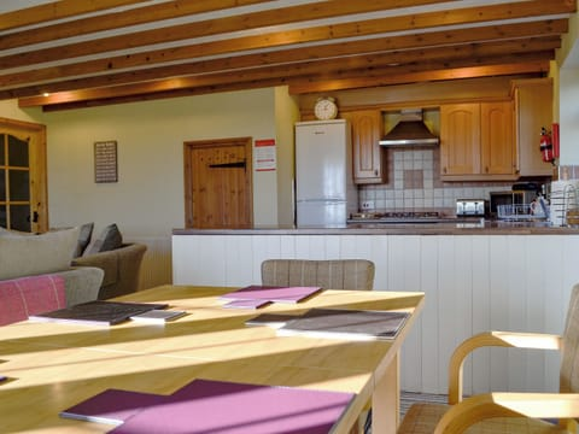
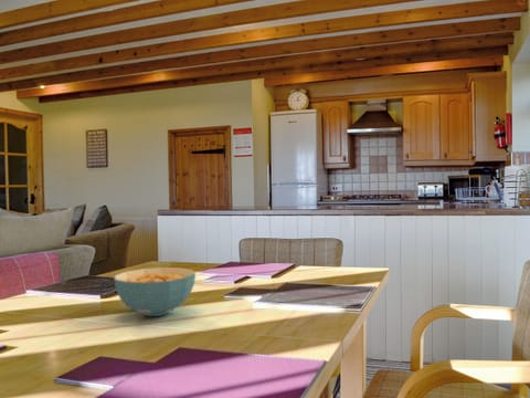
+ cereal bowl [113,266,197,317]
